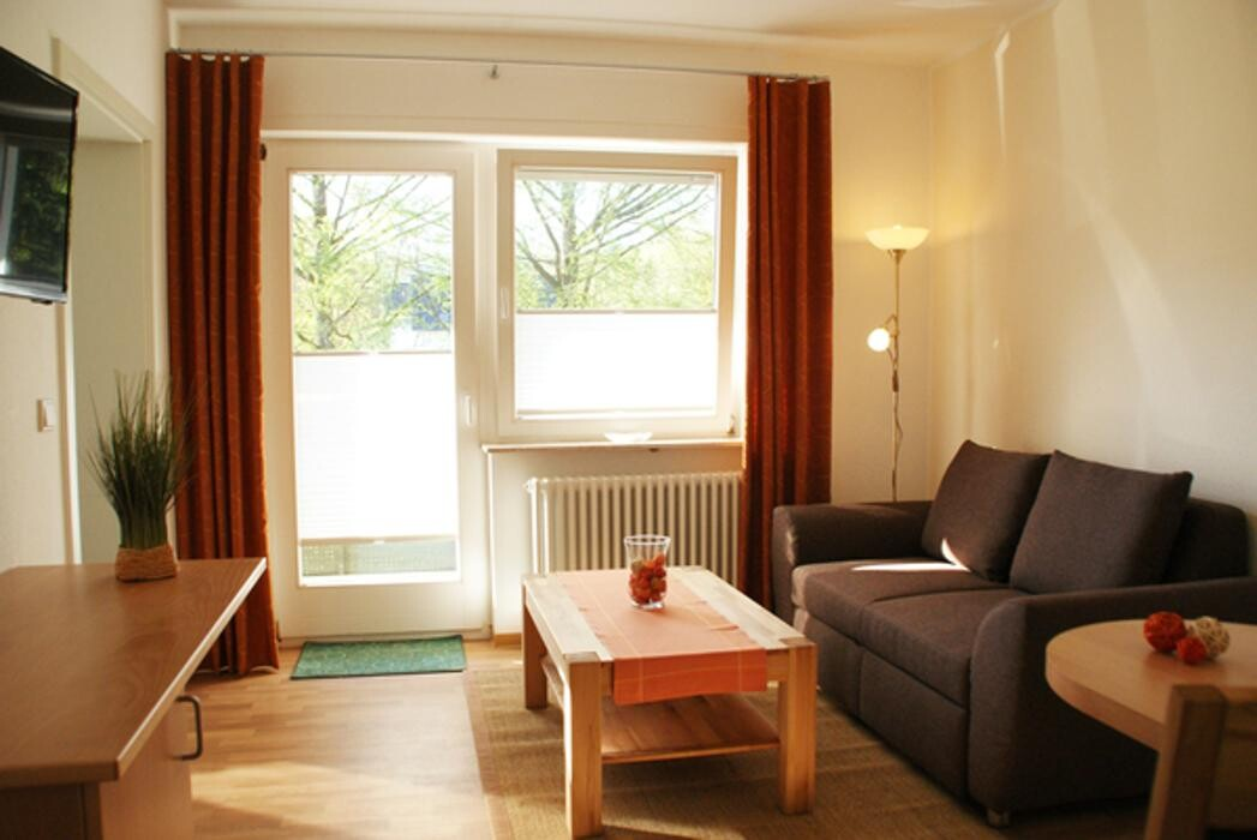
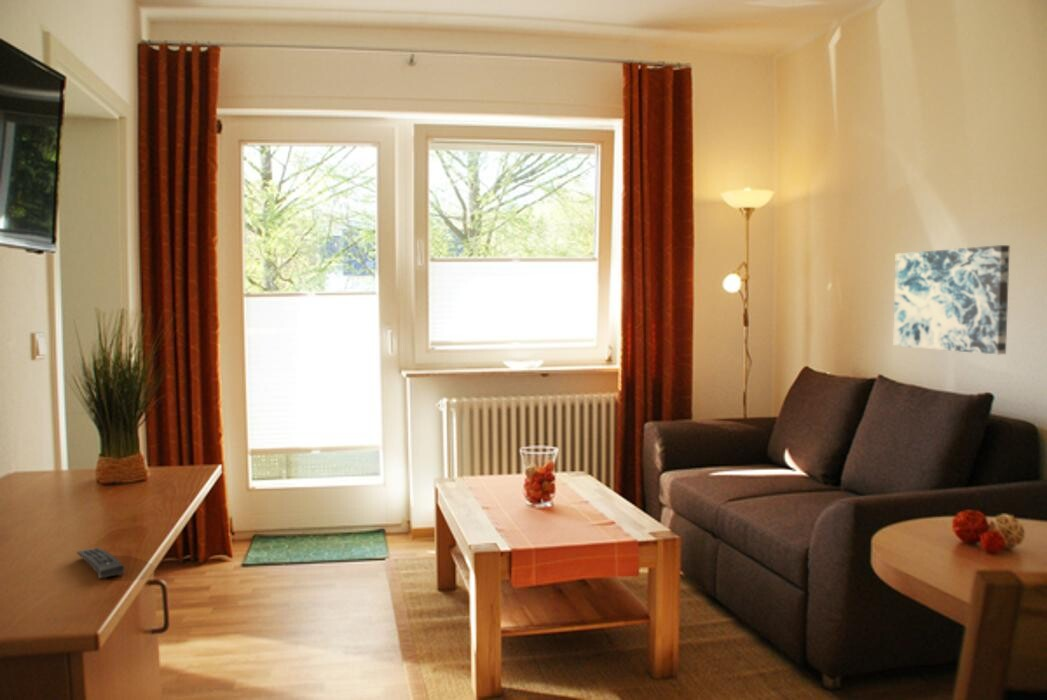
+ wall art [892,244,1011,355]
+ remote control [76,547,126,579]
